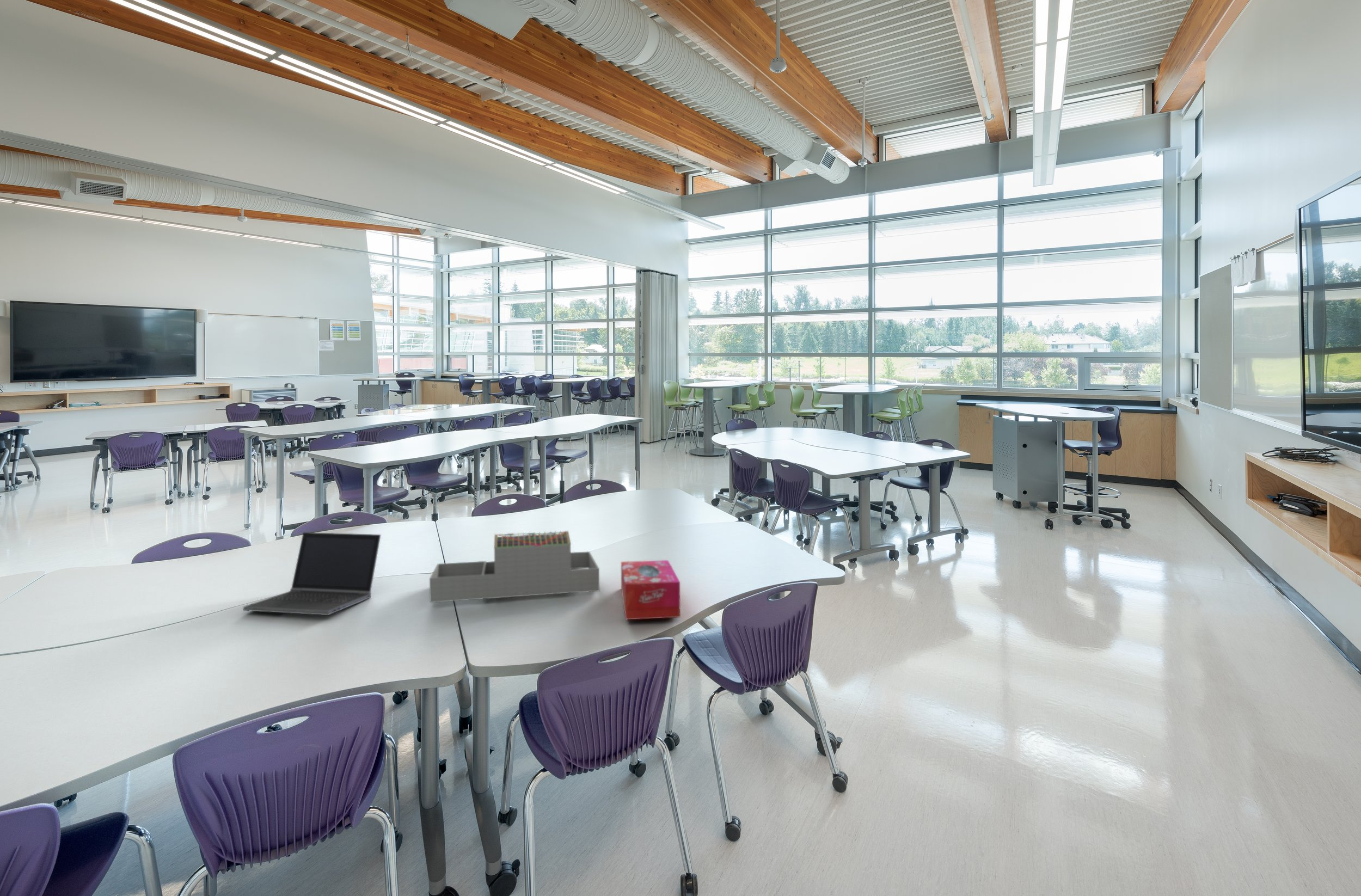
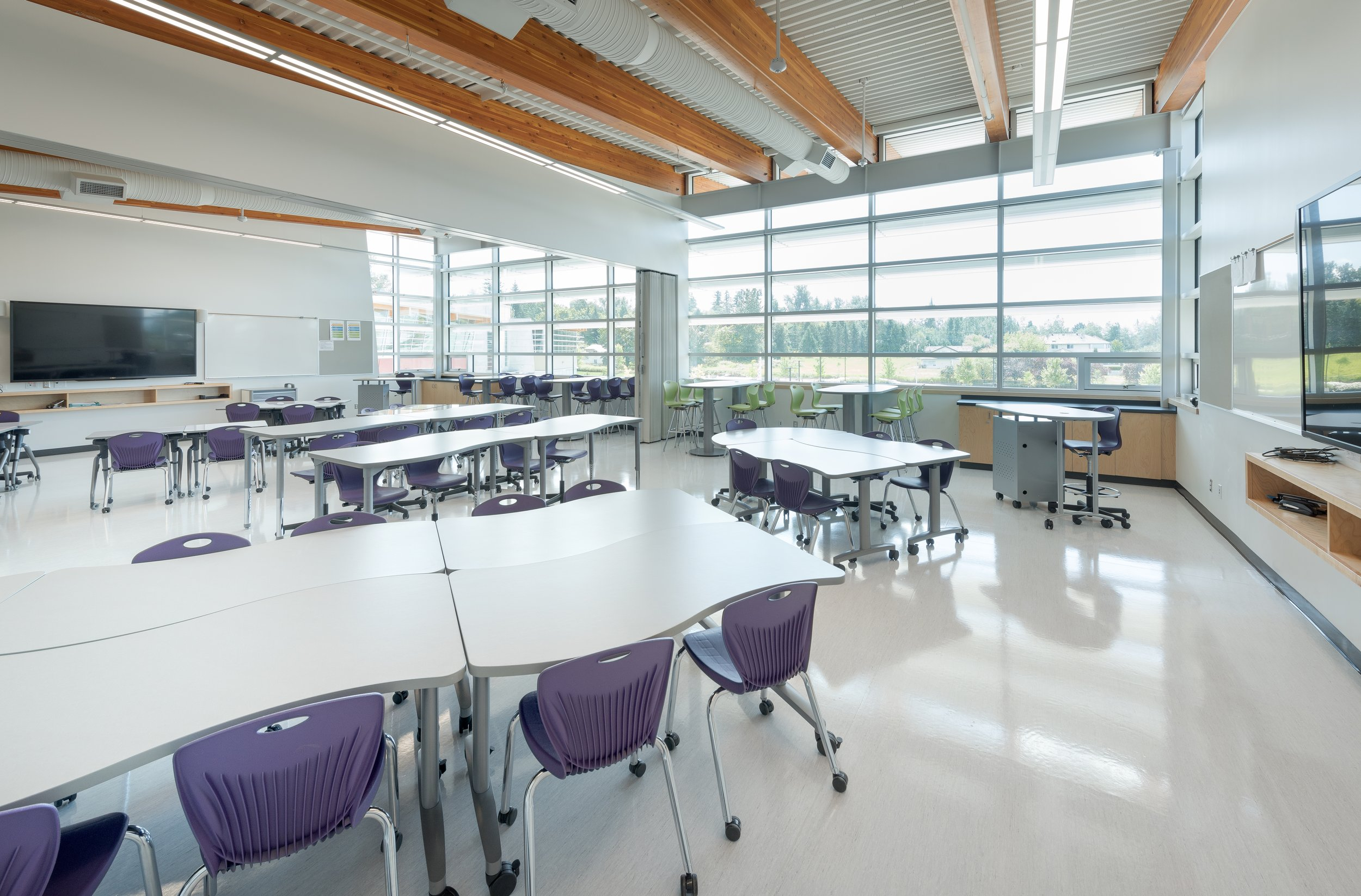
- laptop computer [243,532,381,616]
- architectural model [429,530,600,603]
- tissue box [621,560,681,621]
